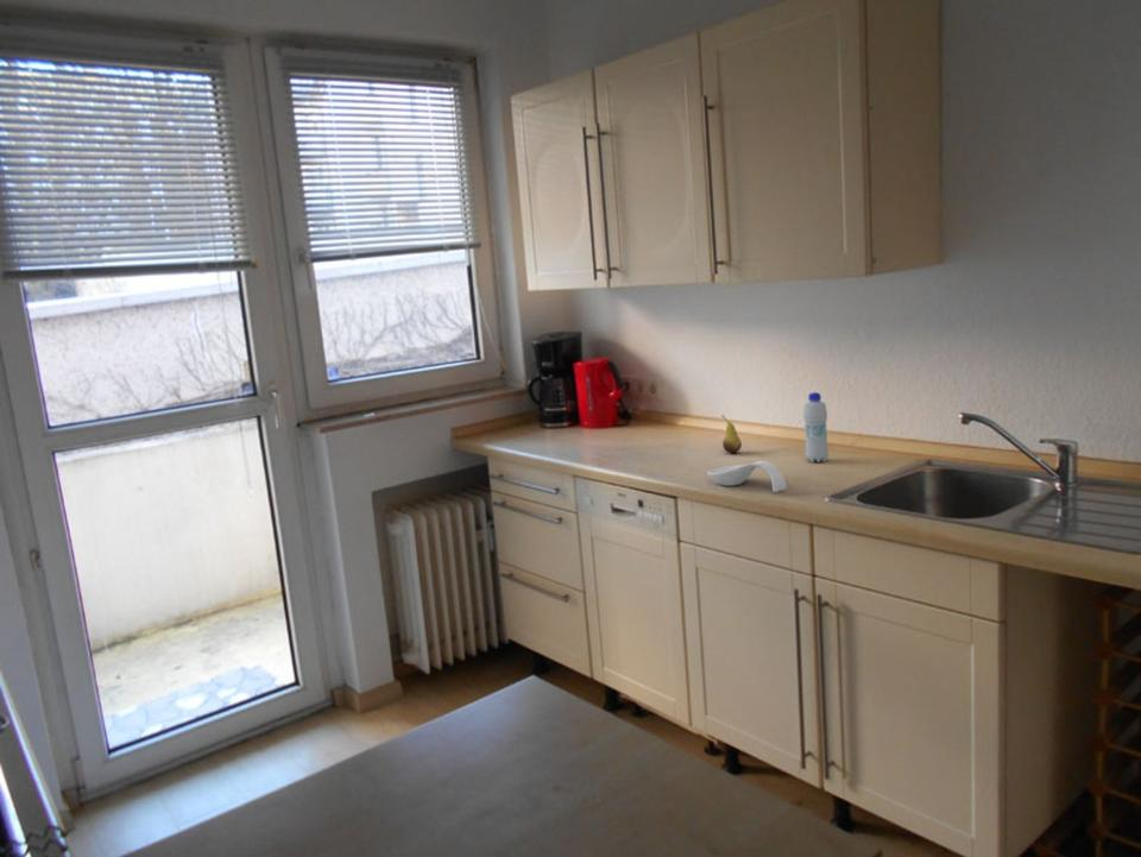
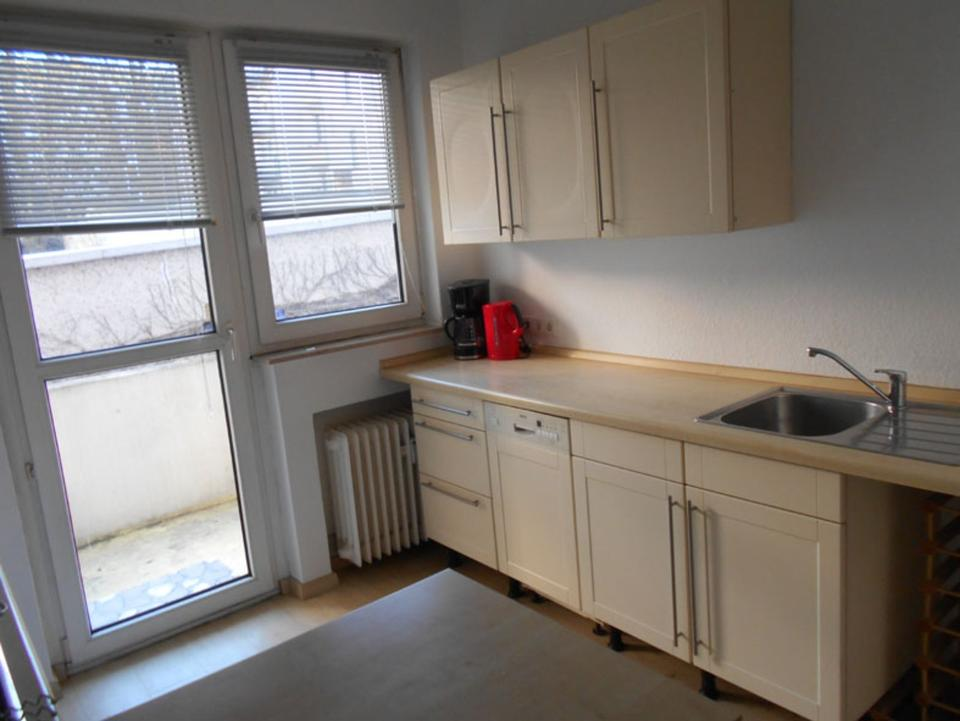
- bottle [802,391,830,464]
- spoon rest [706,460,788,493]
- fruit [721,415,743,454]
